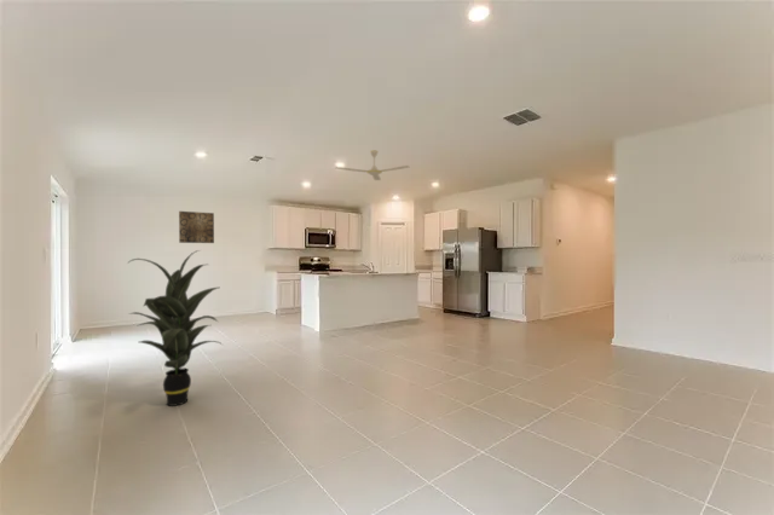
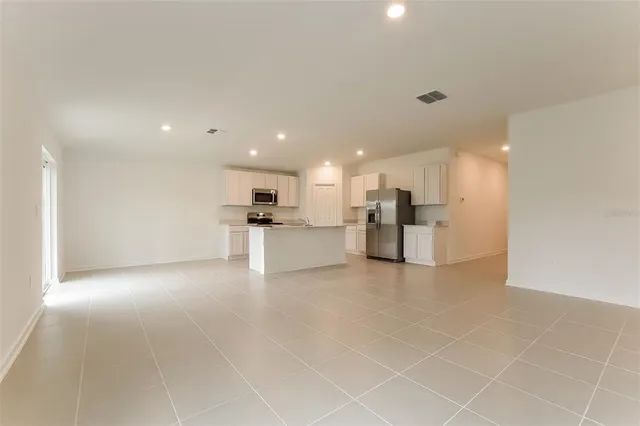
- wall art [178,210,215,244]
- ceiling fan [335,150,410,181]
- indoor plant [126,249,224,407]
